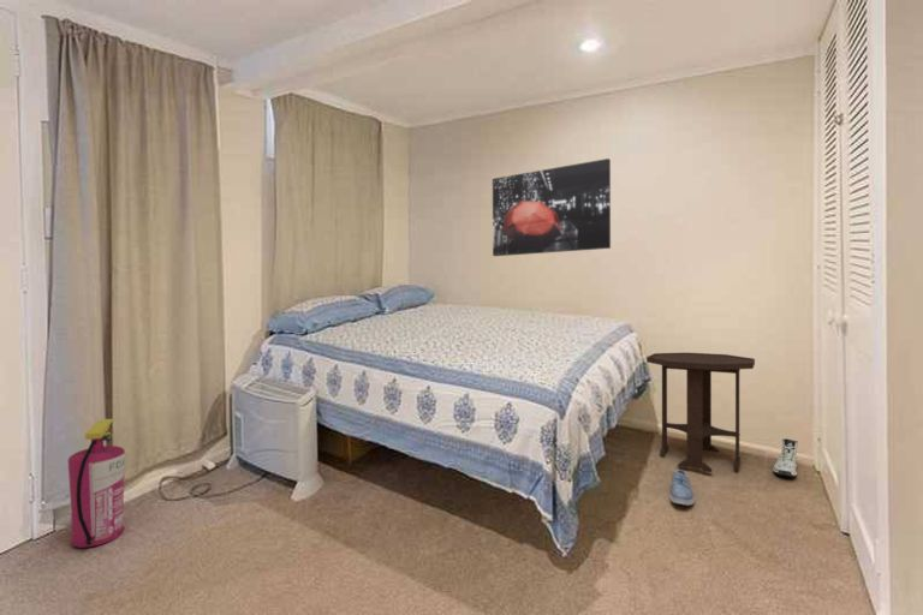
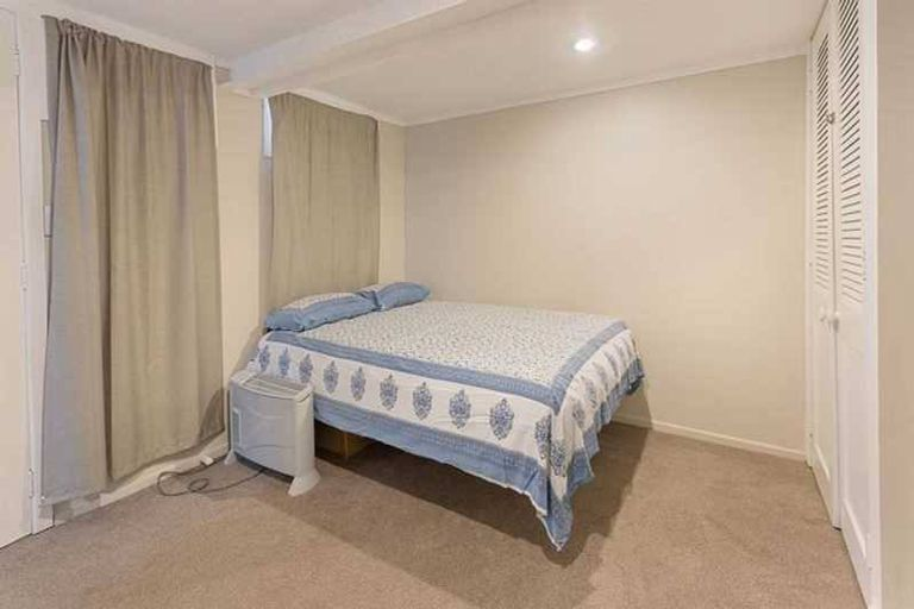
- sneaker [772,437,799,478]
- side table [645,352,756,473]
- wall art [492,157,612,257]
- shoe [668,468,696,507]
- fire extinguisher [67,418,126,549]
